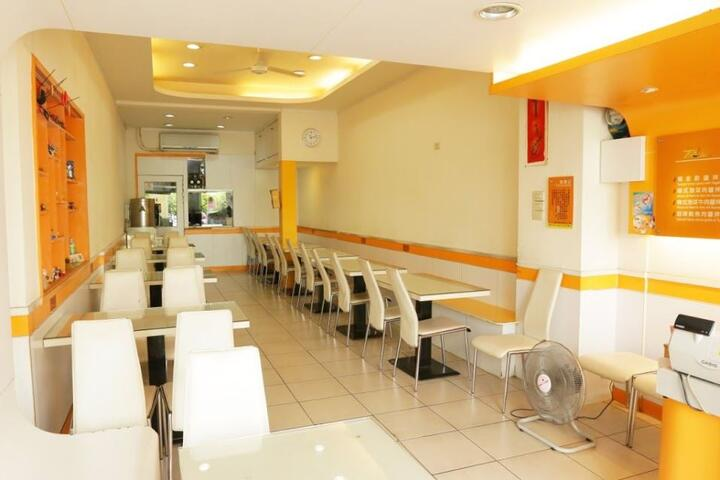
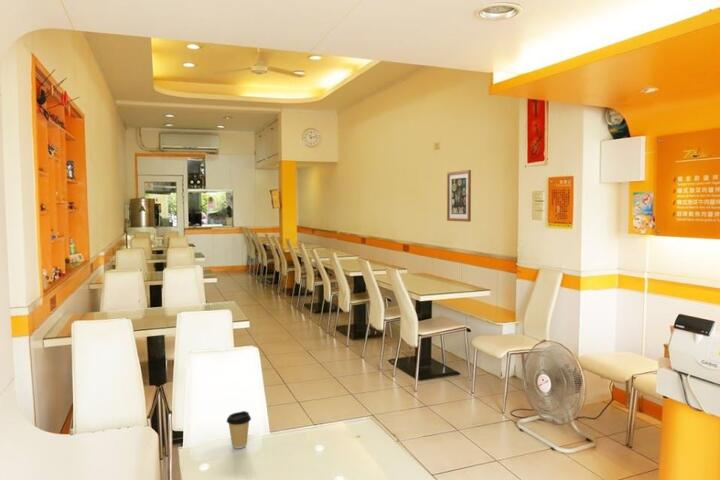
+ coffee cup [226,410,252,449]
+ wall art [446,169,472,223]
